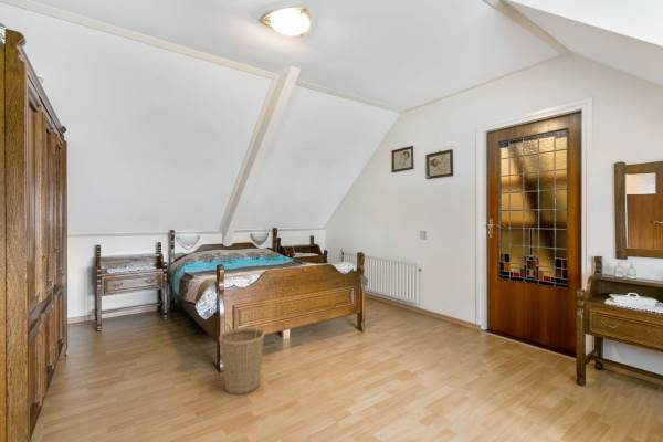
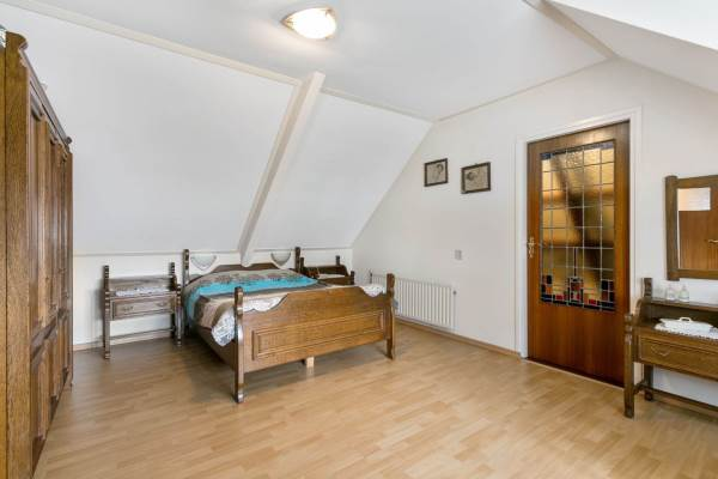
- basket [218,323,265,396]
